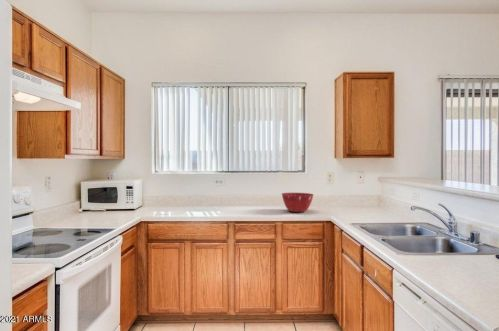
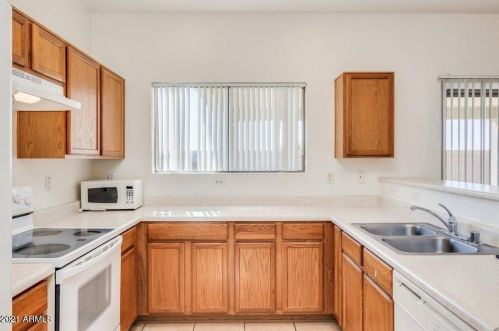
- mixing bowl [281,192,315,213]
